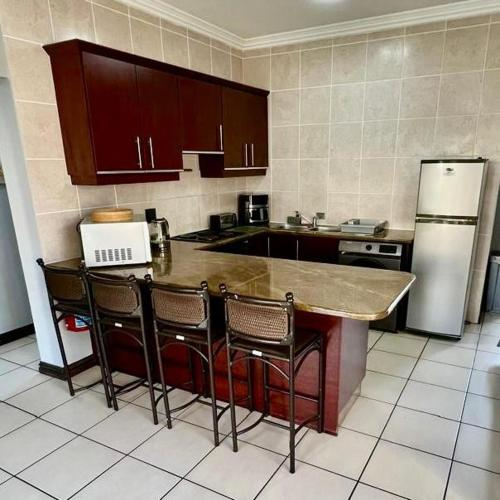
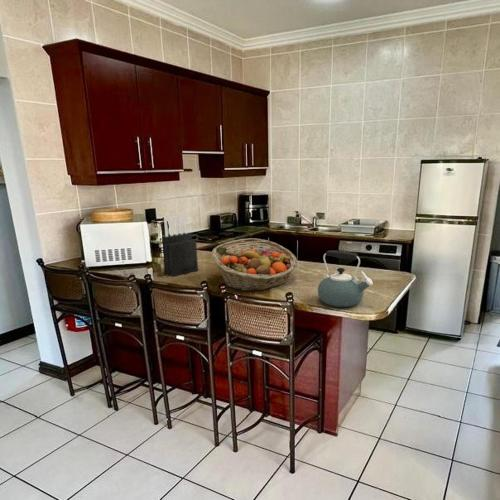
+ knife block [161,213,199,277]
+ kettle [317,250,374,308]
+ fruit basket [210,237,298,292]
